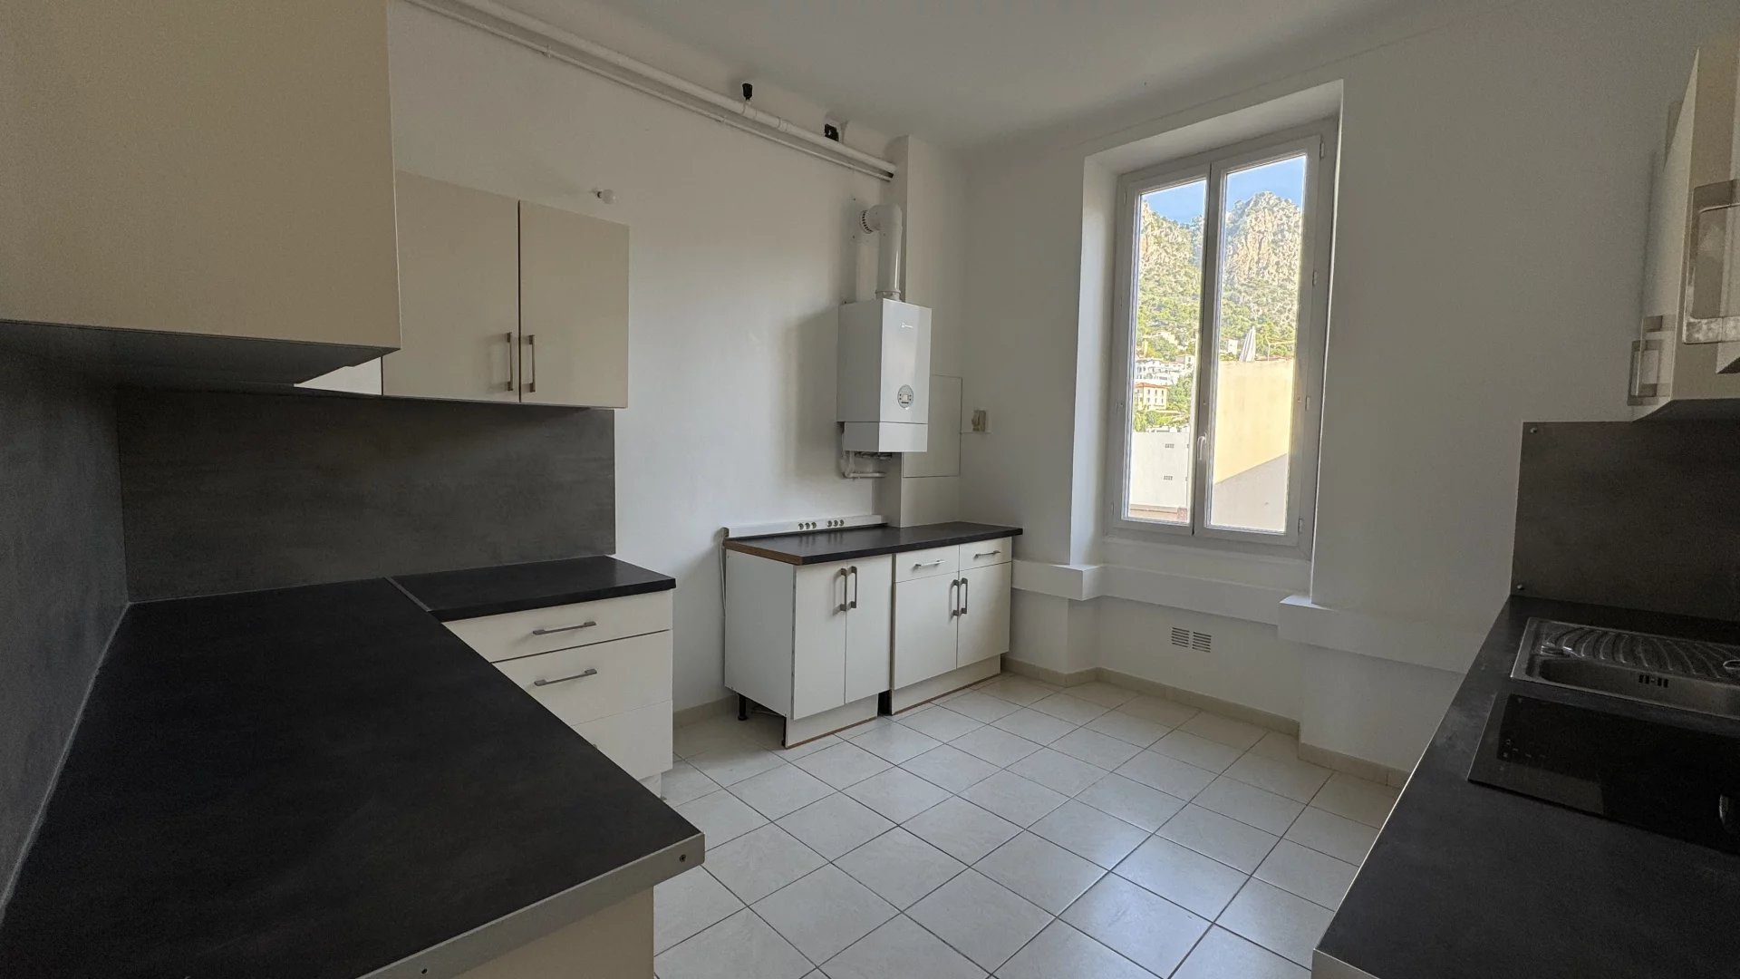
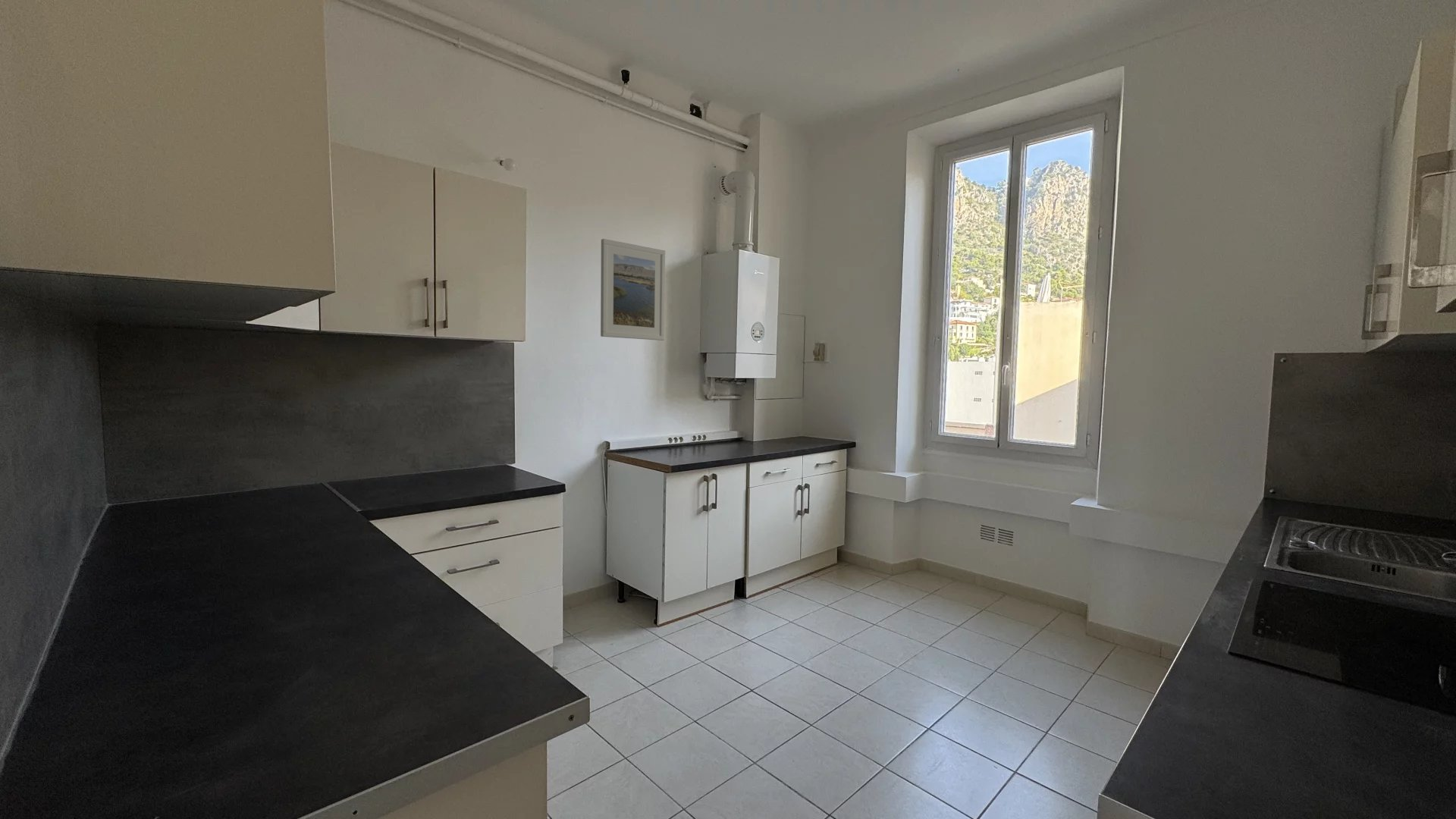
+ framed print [600,238,666,341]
